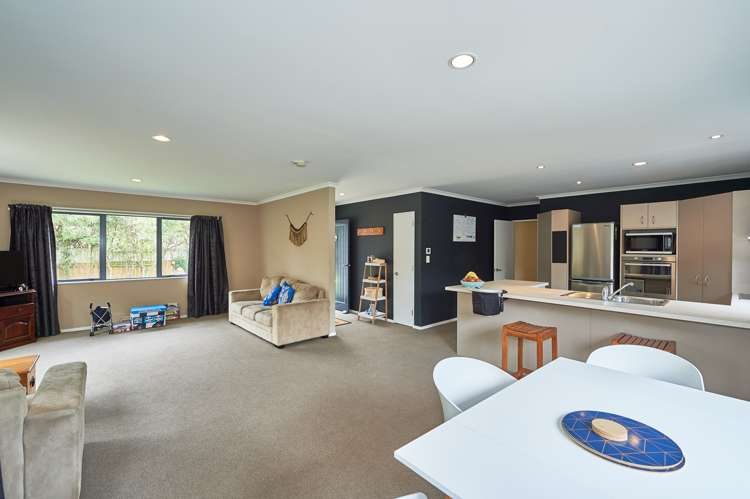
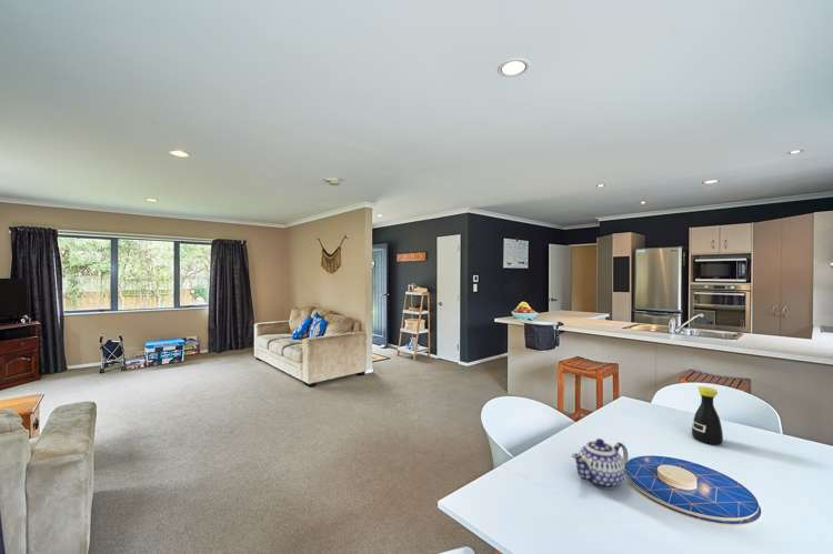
+ teapot [571,437,629,490]
+ bottle [691,385,724,445]
